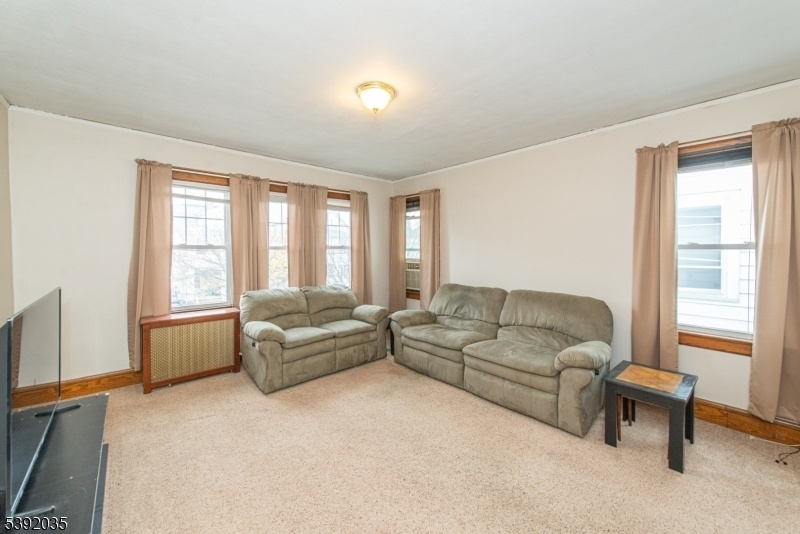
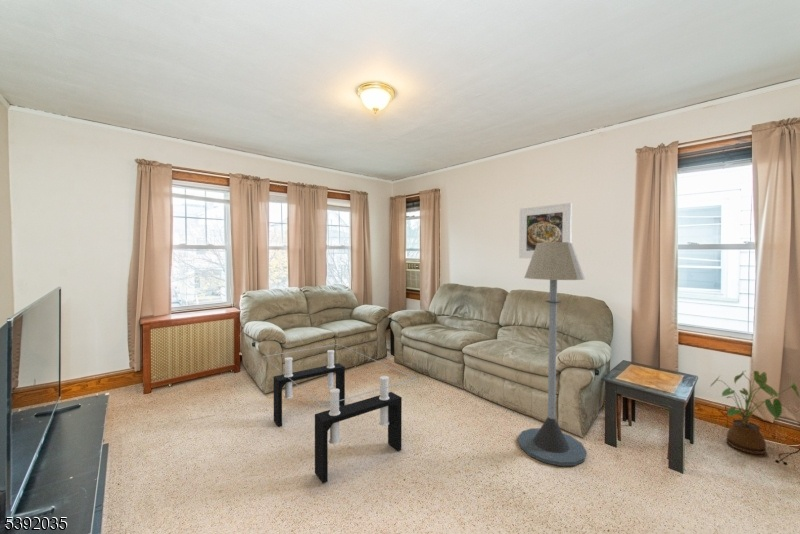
+ house plant [710,370,800,455]
+ floor lamp [517,242,588,467]
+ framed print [518,202,573,259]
+ coffee table [262,343,418,484]
